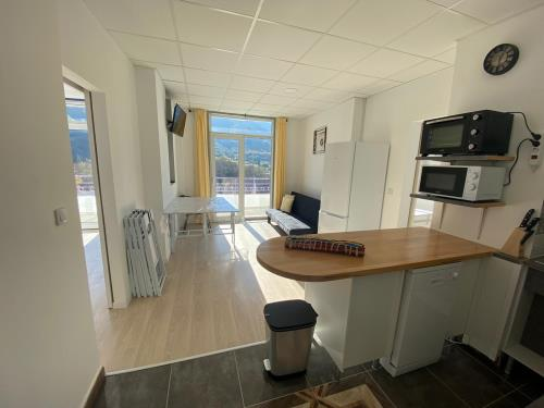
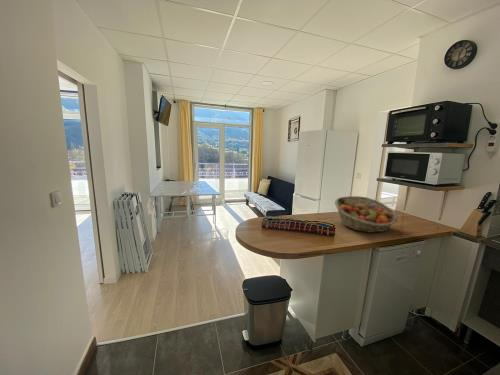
+ fruit basket [334,195,399,234]
